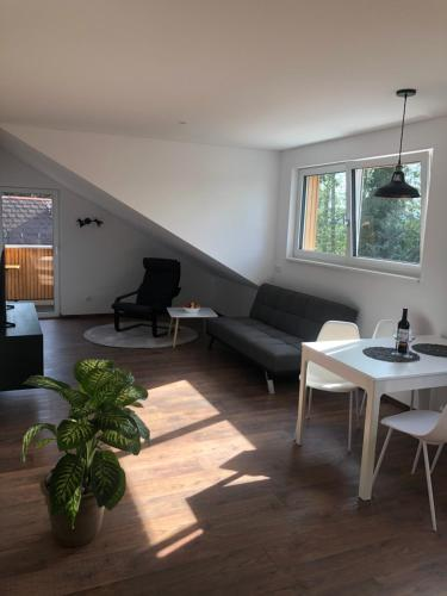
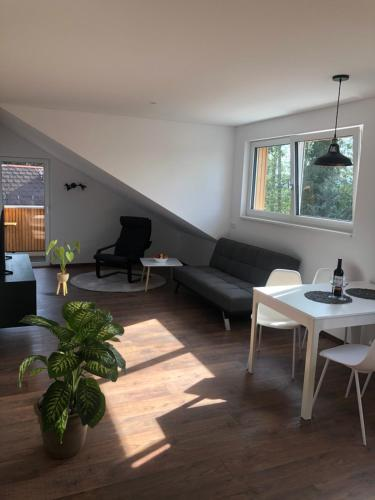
+ house plant [45,239,81,296]
